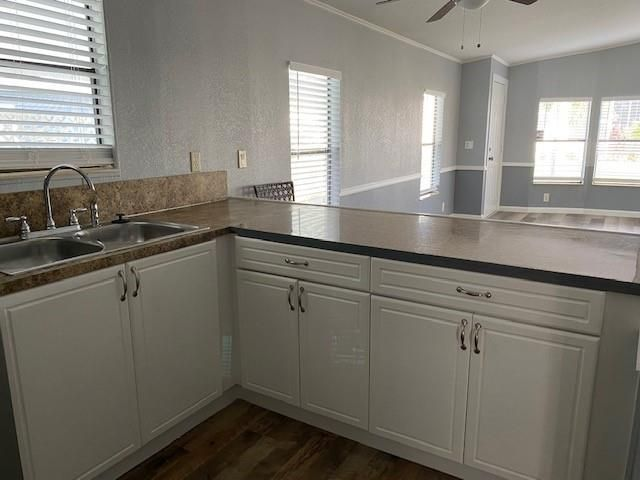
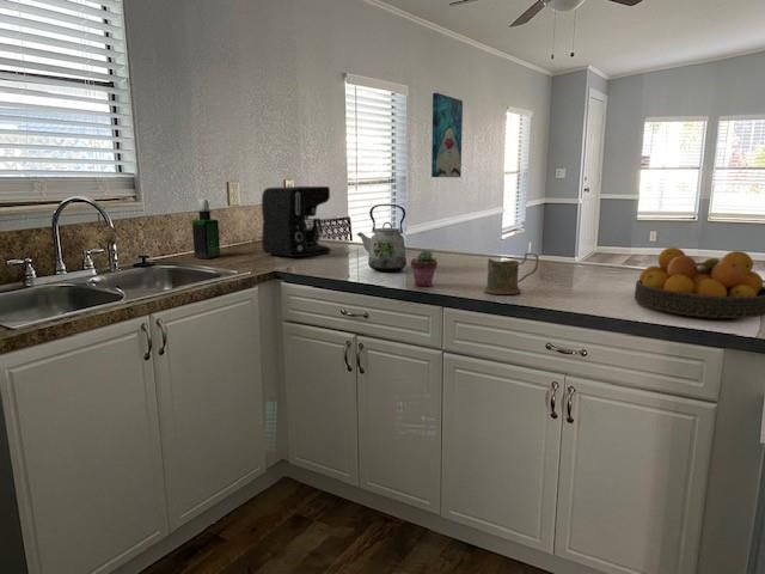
+ spray bottle [191,199,221,259]
+ coffee maker [261,185,332,258]
+ wall art [430,92,464,178]
+ mug [483,252,540,295]
+ fruit bowl [634,246,765,319]
+ kettle [356,203,408,273]
+ potted succulent [410,249,439,287]
